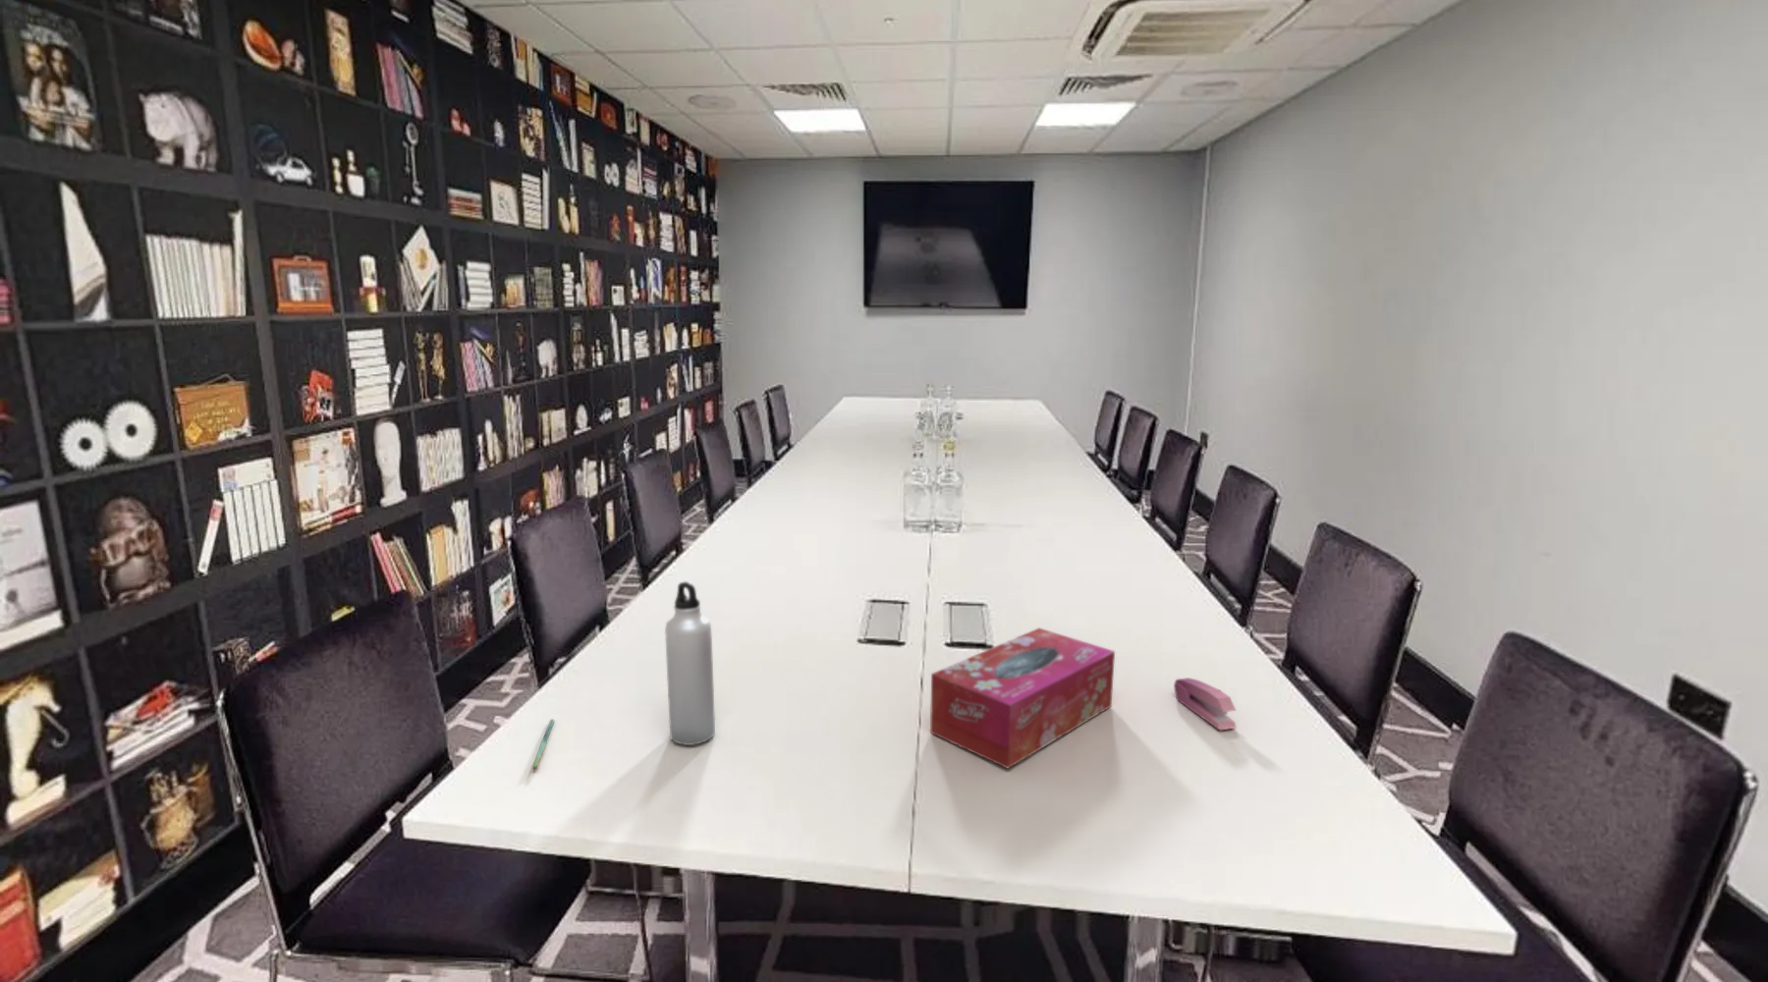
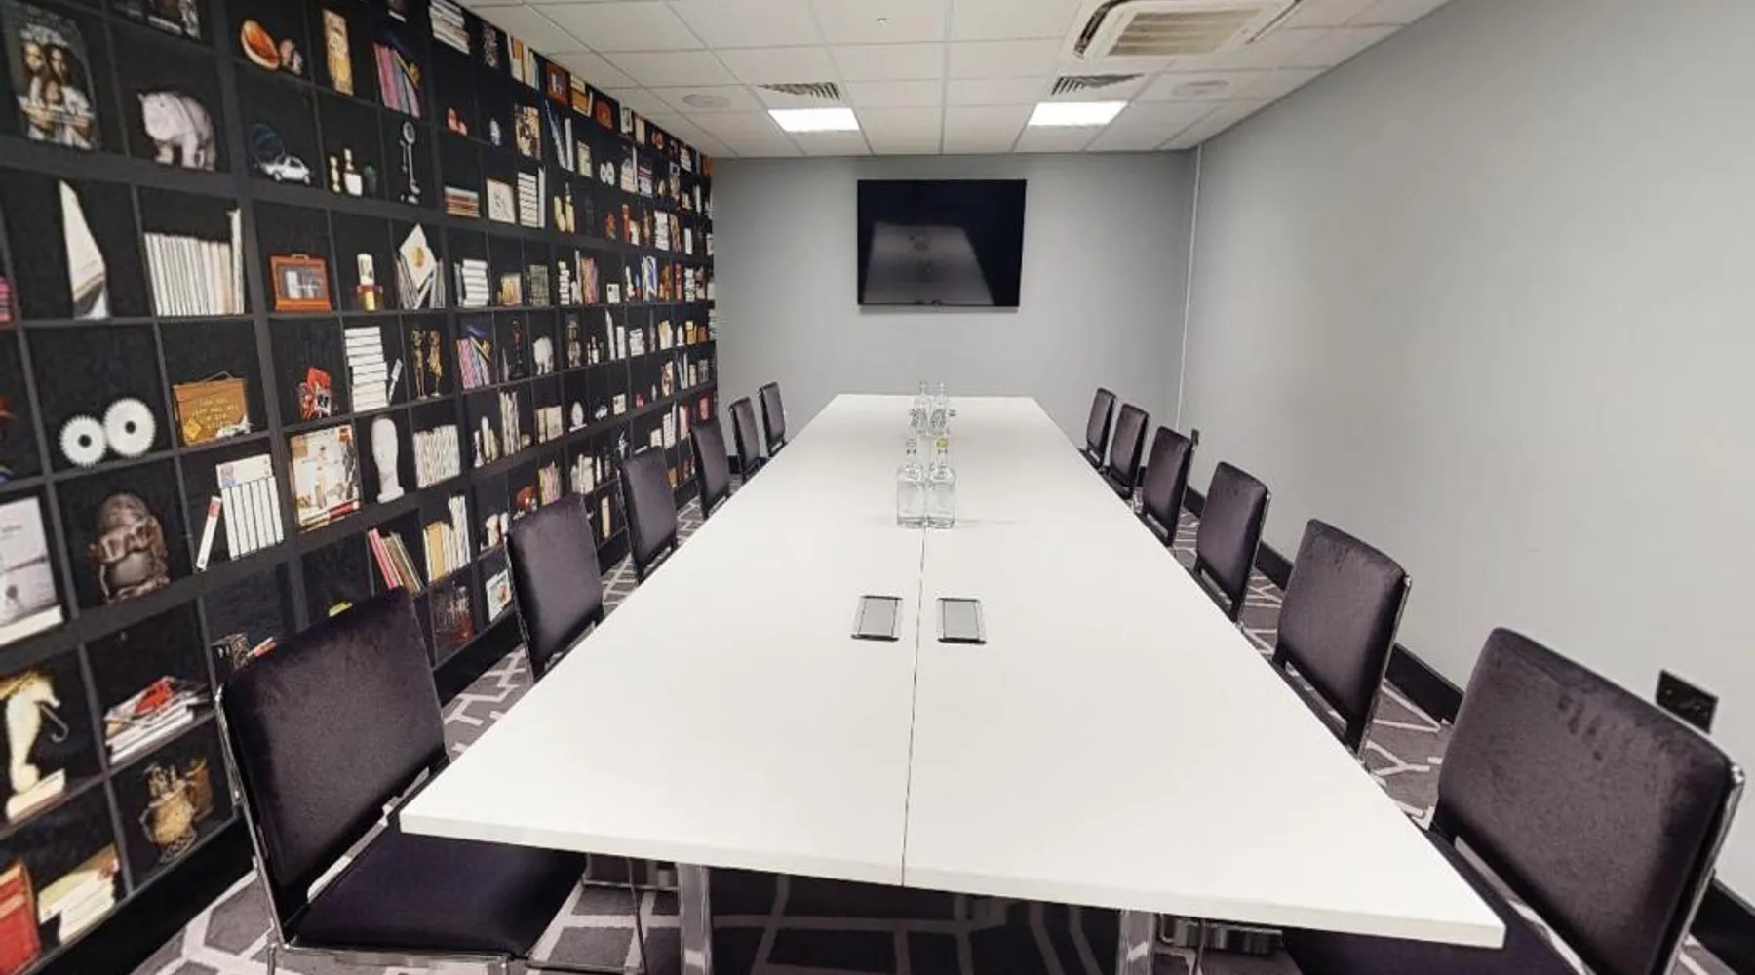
- stapler [1173,676,1237,730]
- pen [531,718,555,772]
- water bottle [664,580,716,746]
- tissue box [929,626,1116,770]
